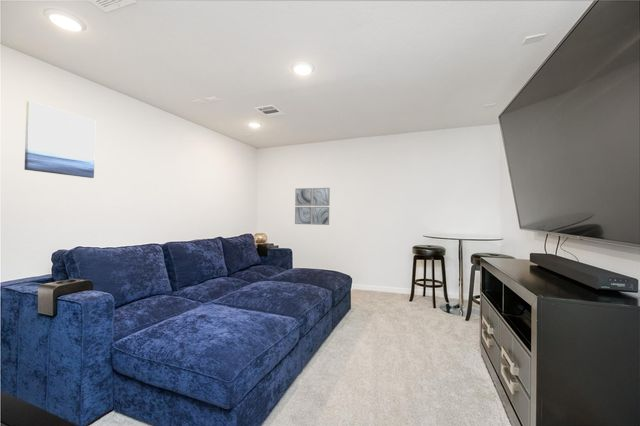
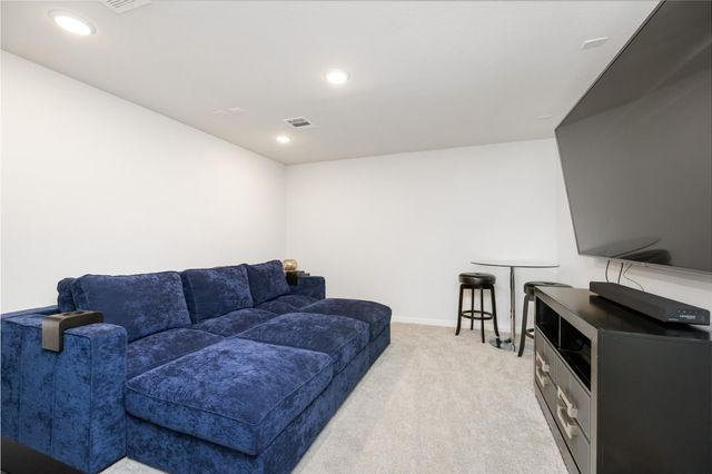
- wall art [23,100,96,179]
- wall art [294,187,331,226]
